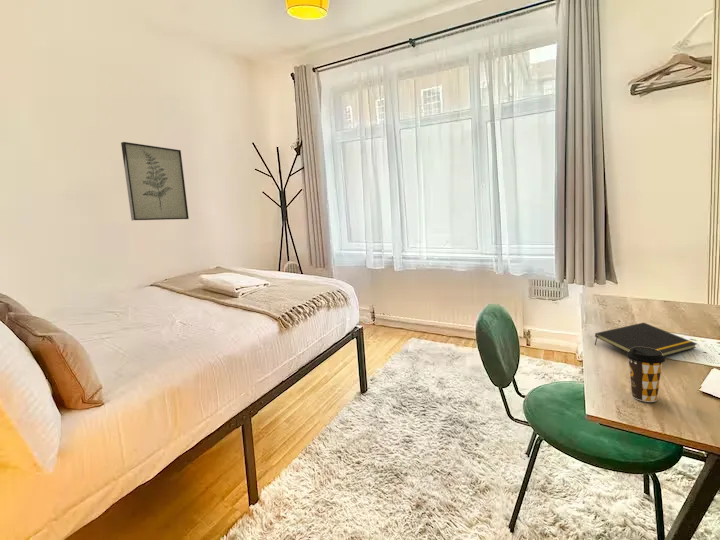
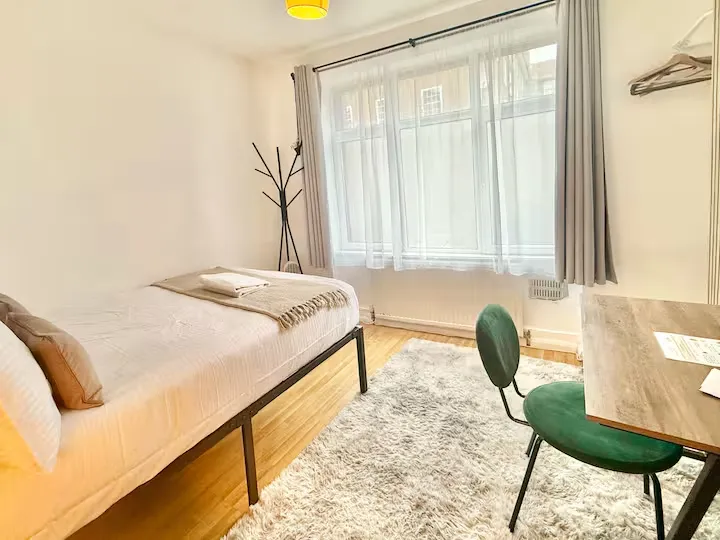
- notepad [594,322,698,357]
- wall art [120,141,190,222]
- coffee cup [626,347,666,403]
